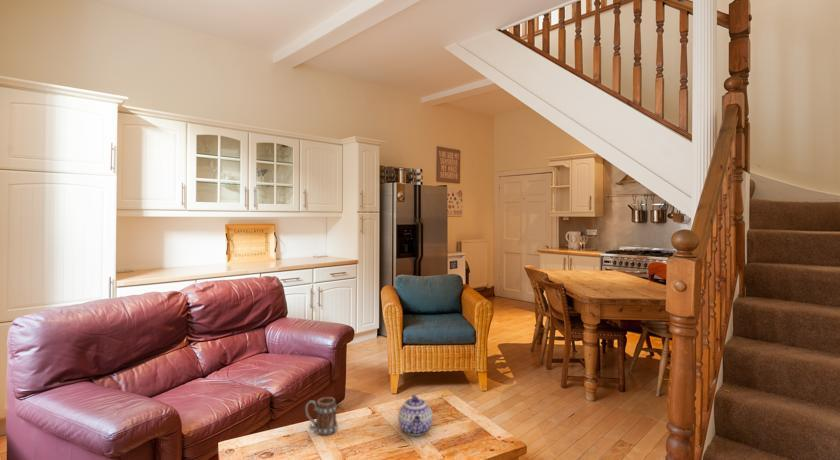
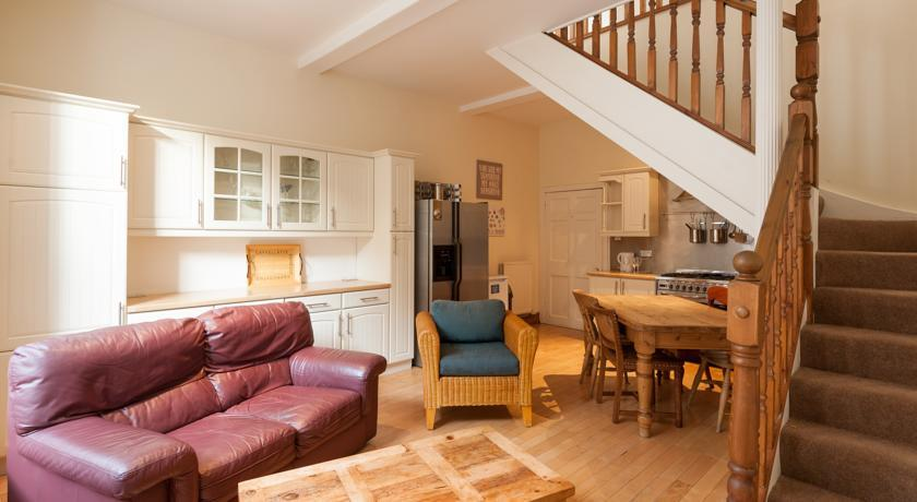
- mug [304,396,339,436]
- teapot [397,394,434,437]
